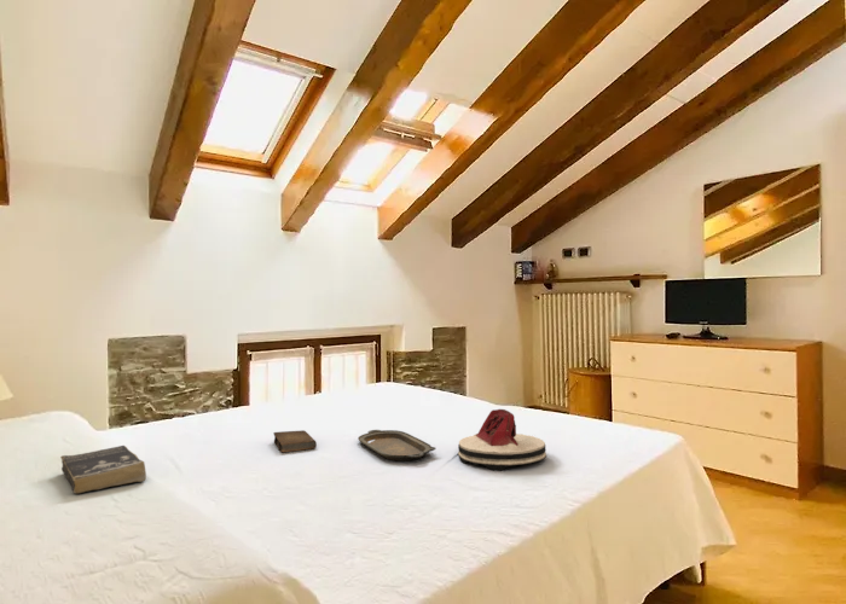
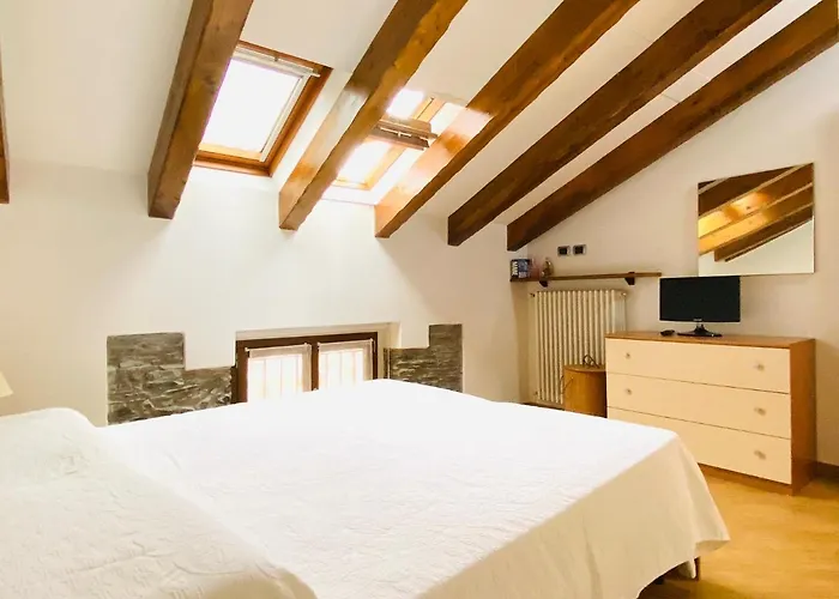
- serving tray [357,429,436,463]
- book [59,445,147,494]
- book [272,429,318,453]
- handbag [457,408,547,472]
